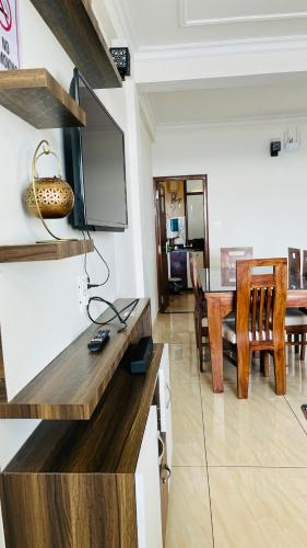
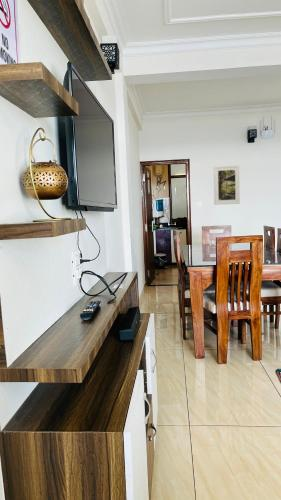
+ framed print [213,164,241,206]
